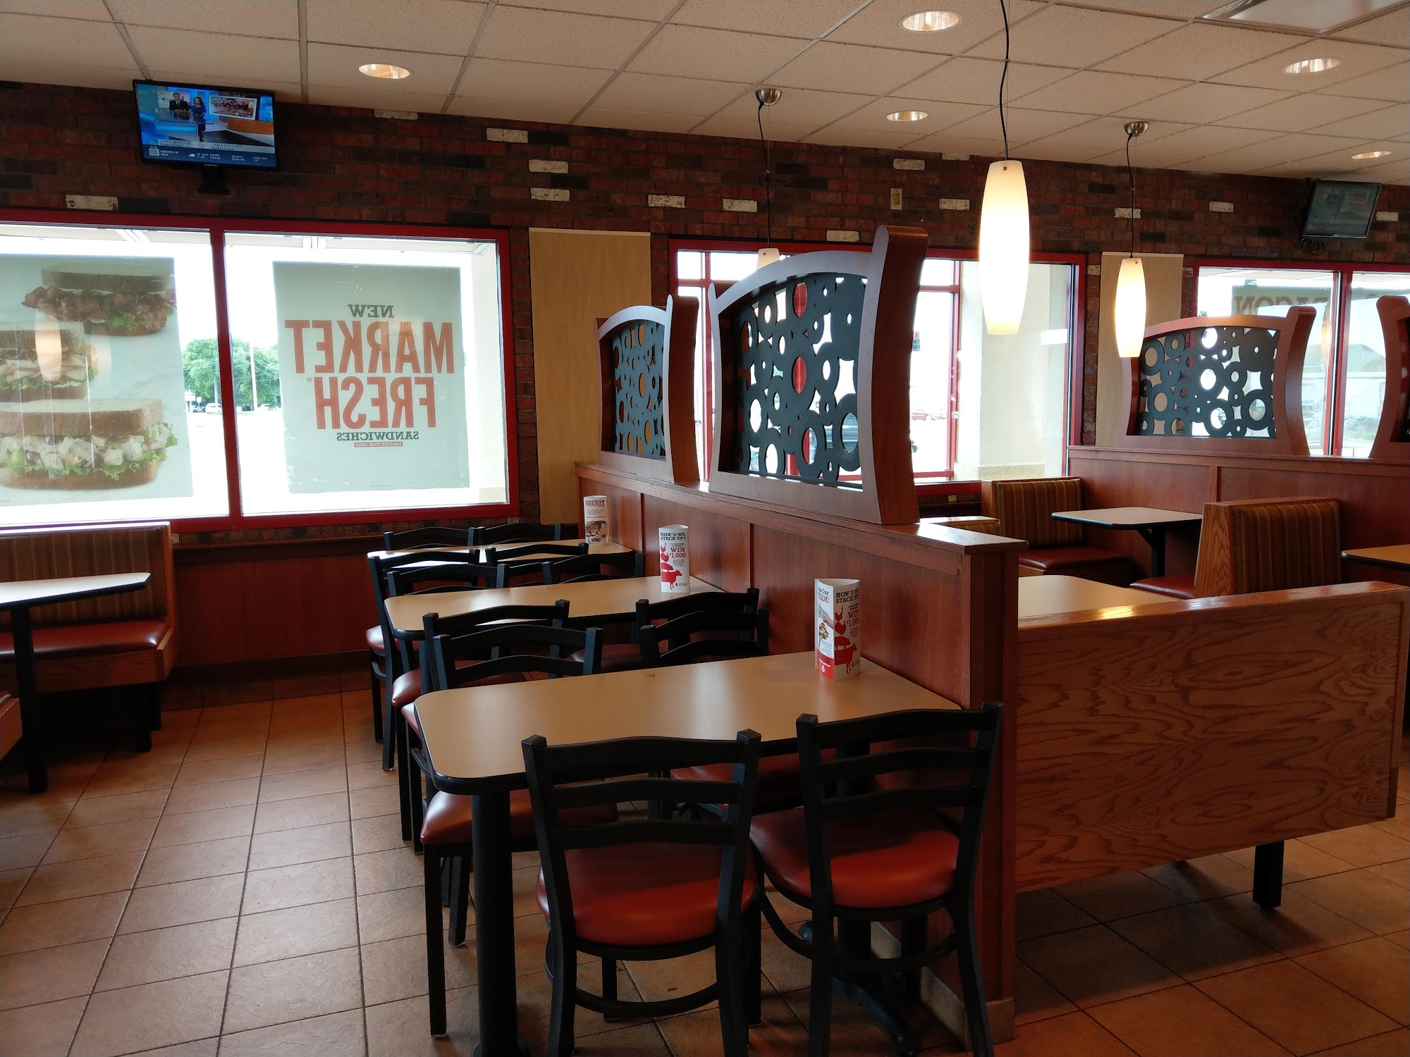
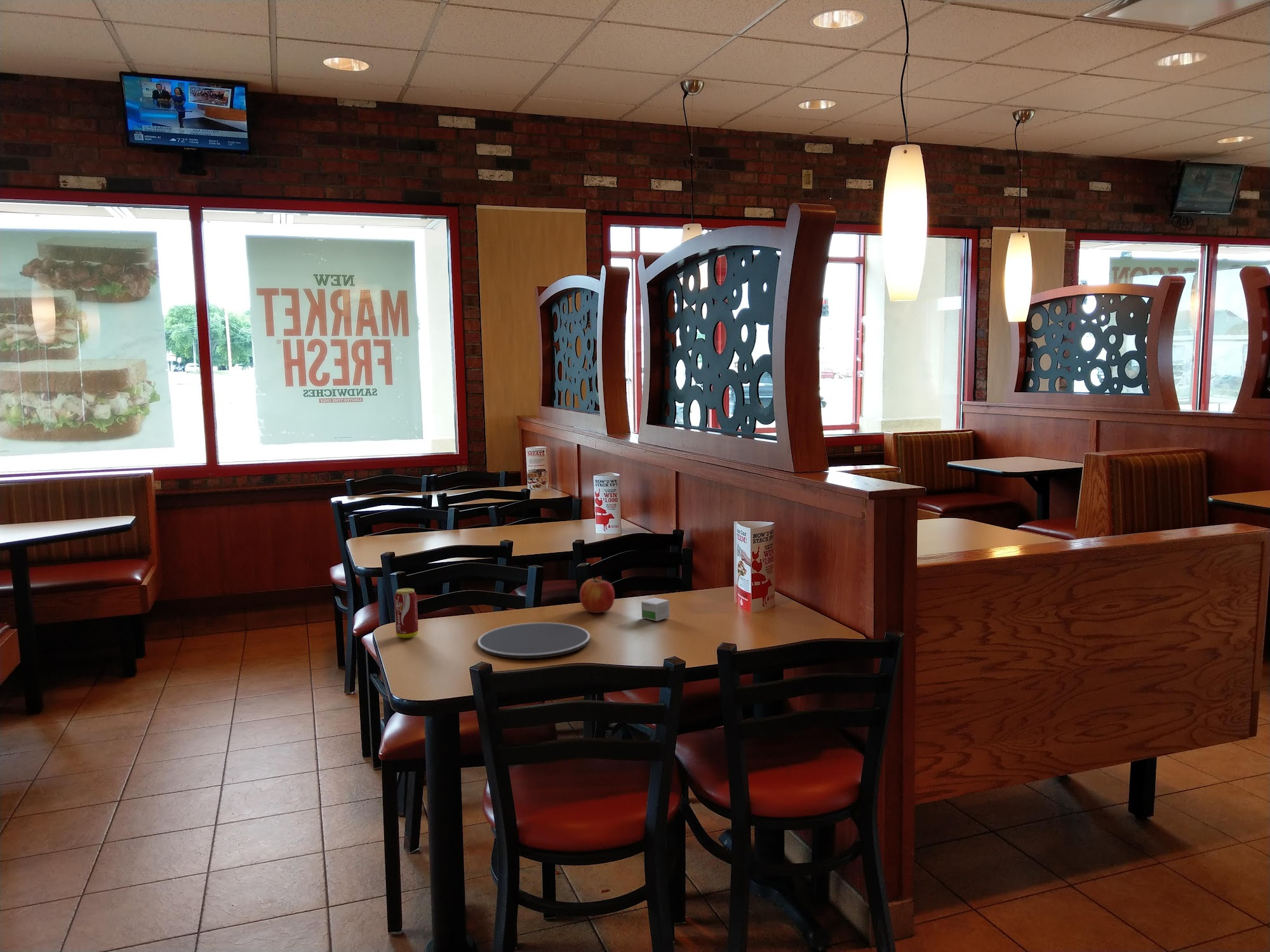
+ small box [641,597,670,622]
+ apple [579,576,615,614]
+ plate [477,622,591,659]
+ beverage can [394,588,419,639]
